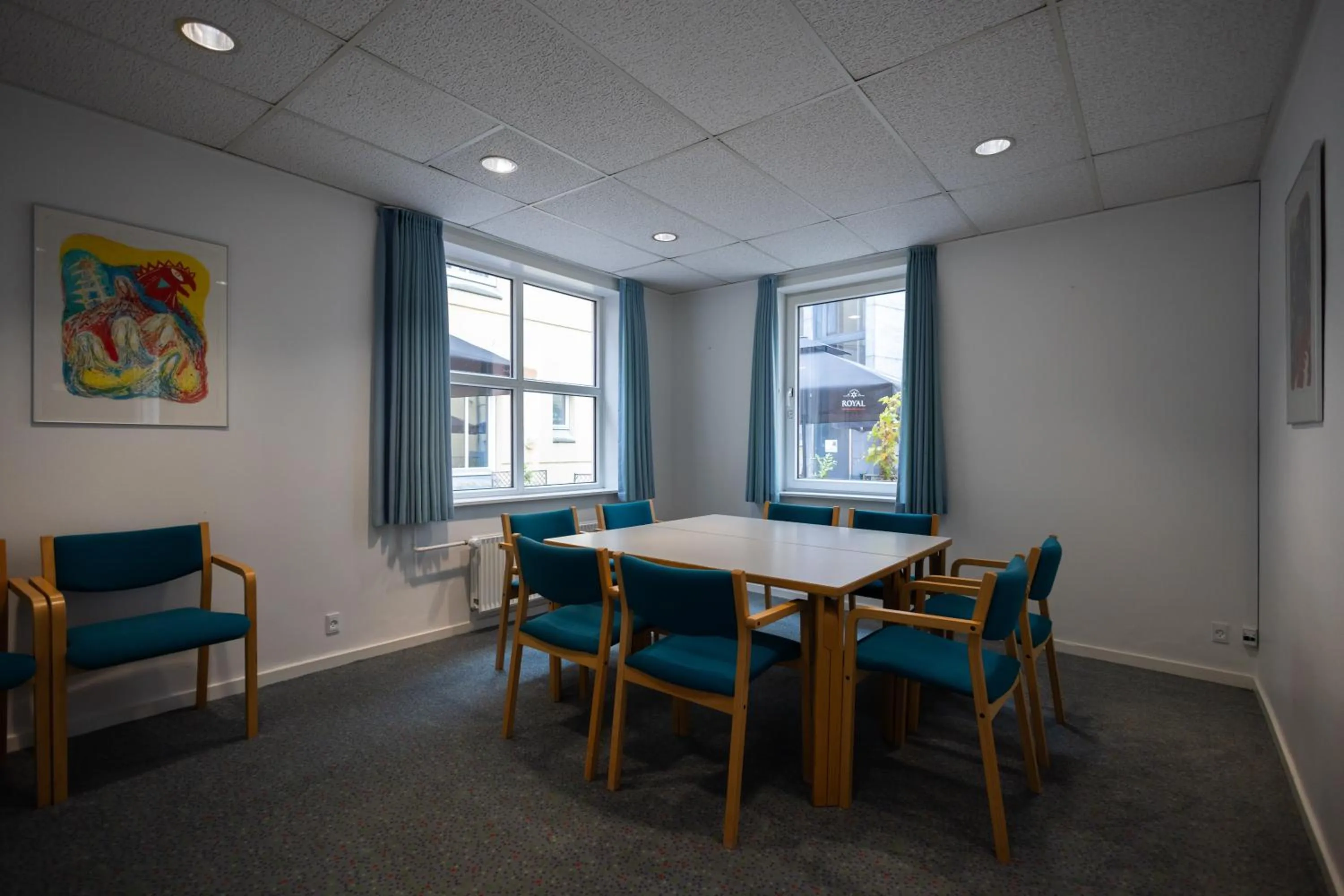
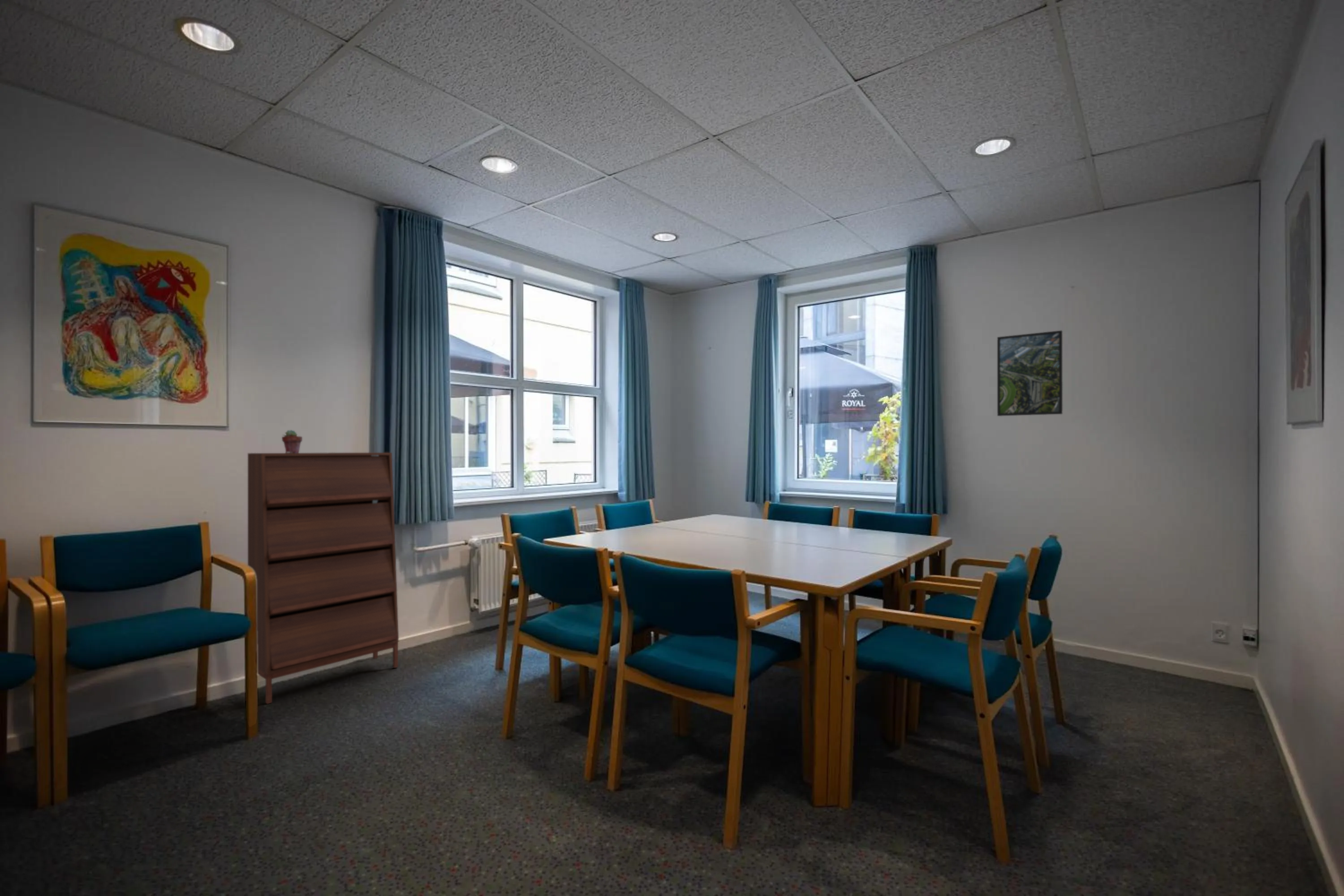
+ potted succulent [281,429,303,453]
+ shoe cabinet [247,452,399,705]
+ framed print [997,330,1063,417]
